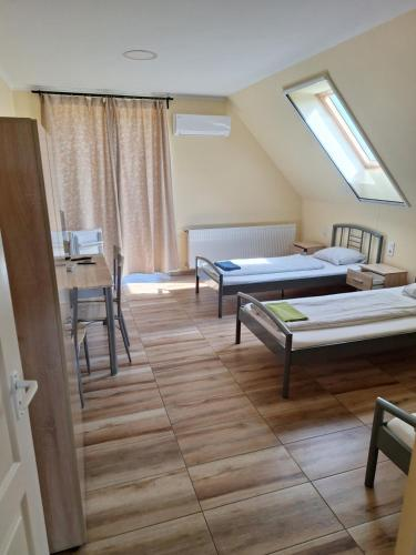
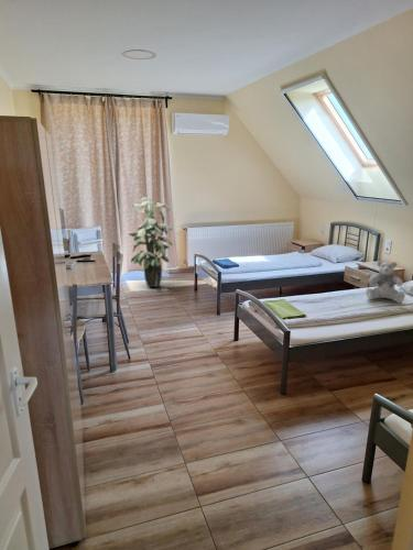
+ teddy bear [365,260,406,305]
+ indoor plant [128,197,174,288]
